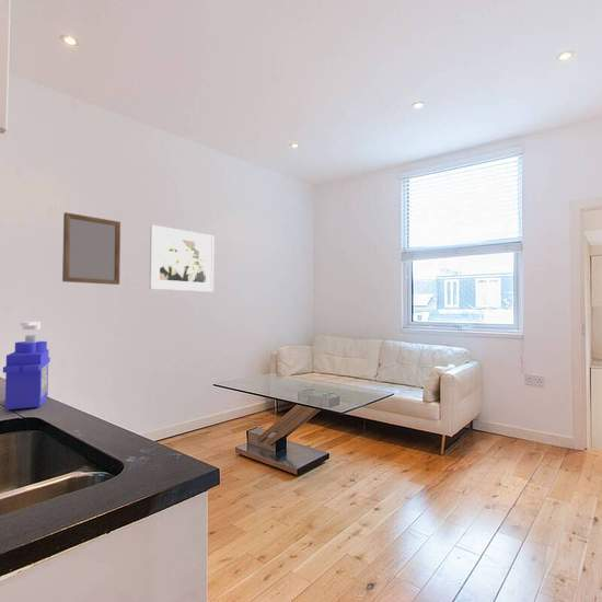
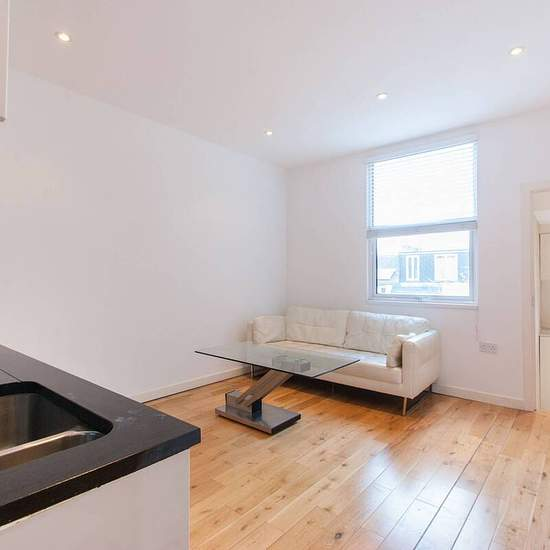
- home mirror [61,211,121,286]
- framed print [149,224,216,293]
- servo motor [2,321,51,410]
